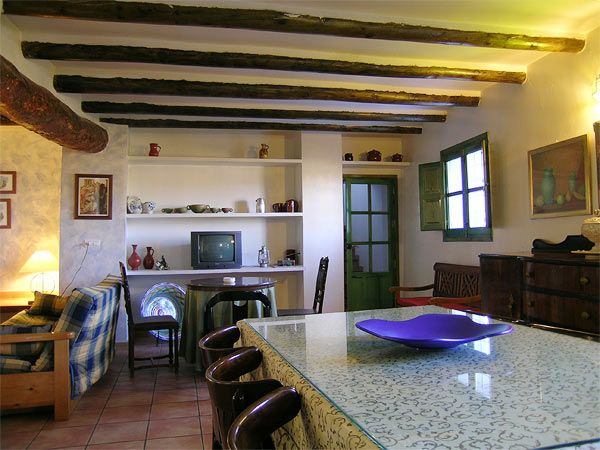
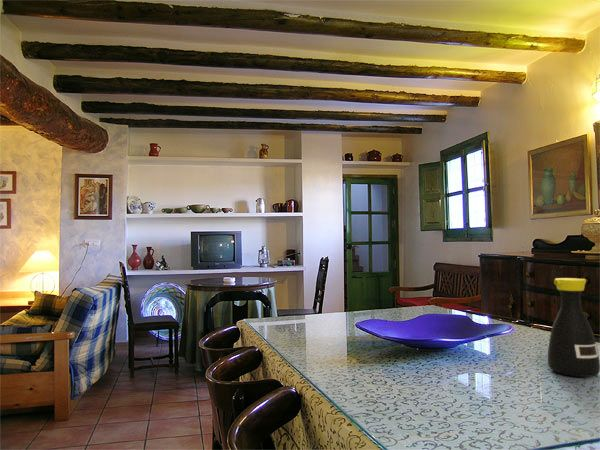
+ bottle [547,277,600,378]
